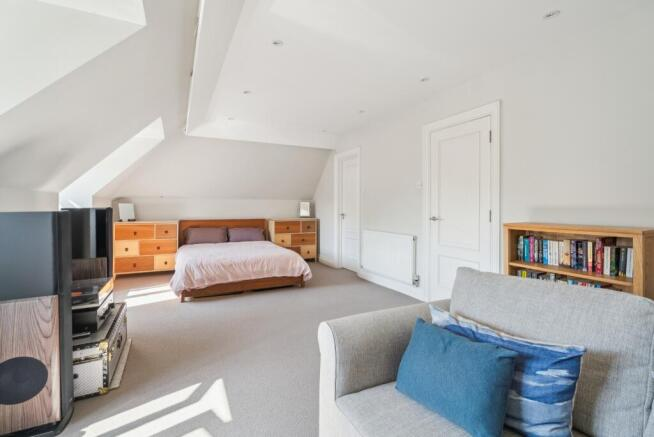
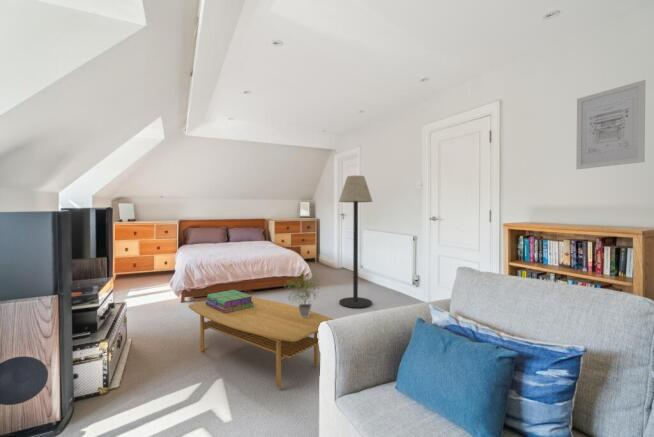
+ potted plant [282,268,320,317]
+ floor lamp [338,175,374,309]
+ coffee table [187,296,334,389]
+ wall art [575,79,646,170]
+ stack of books [205,289,254,313]
